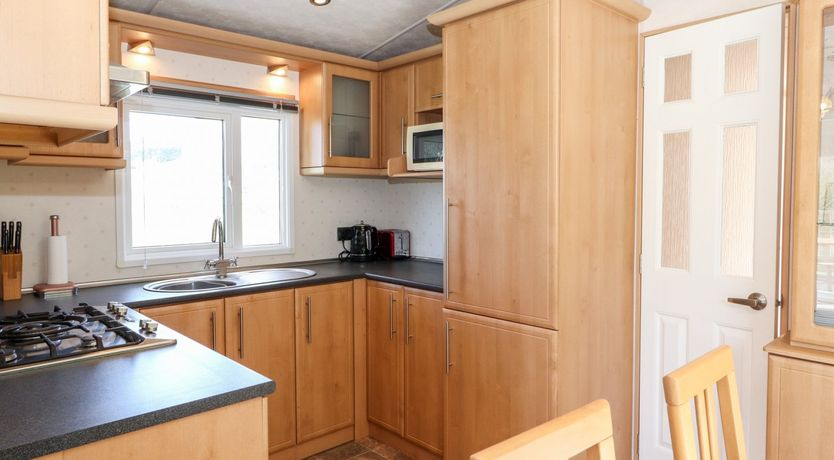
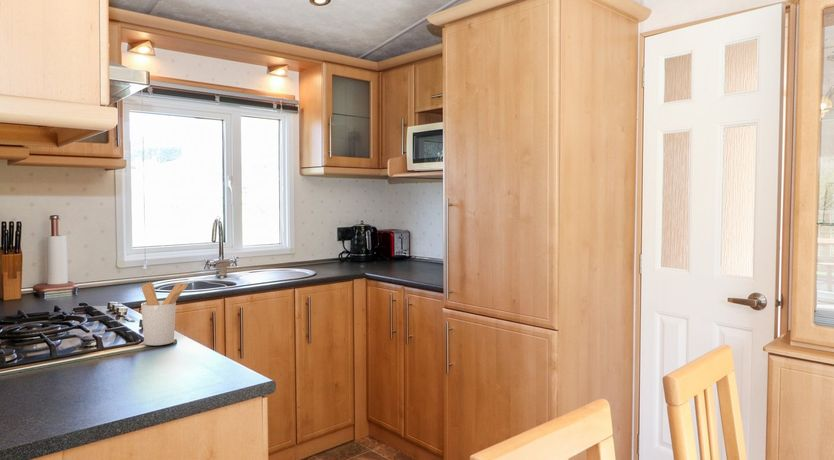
+ utensil holder [140,281,189,346]
